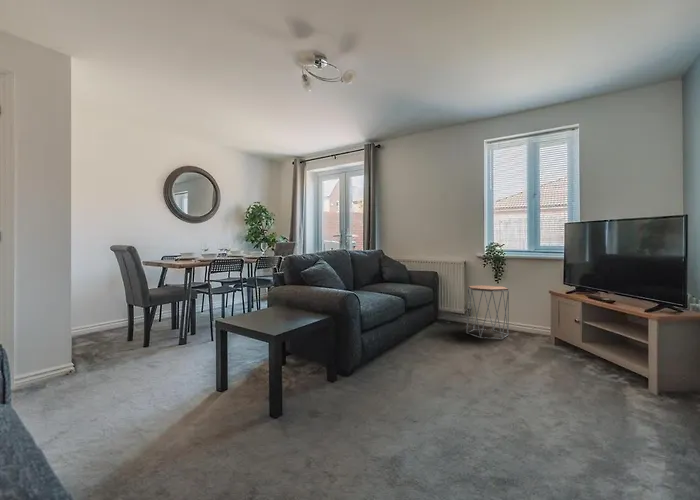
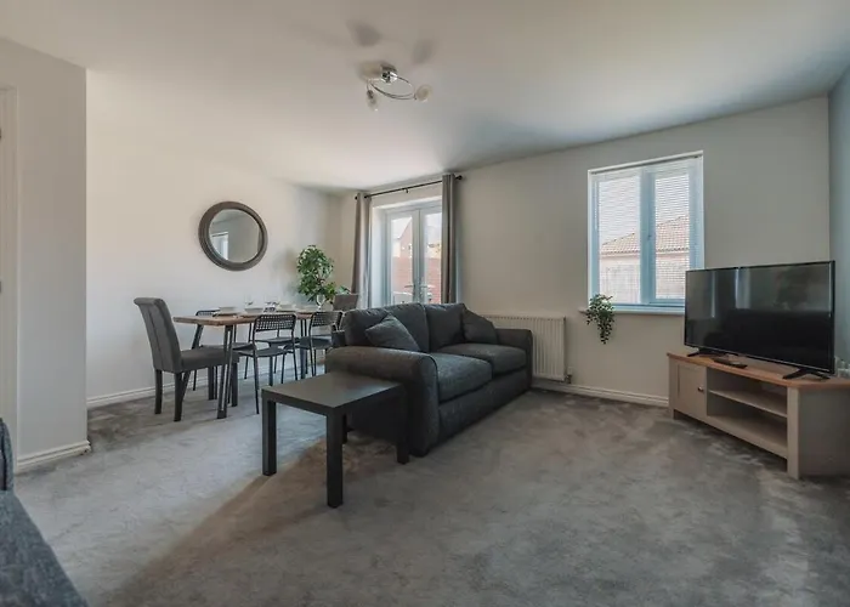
- side table [466,284,510,340]
